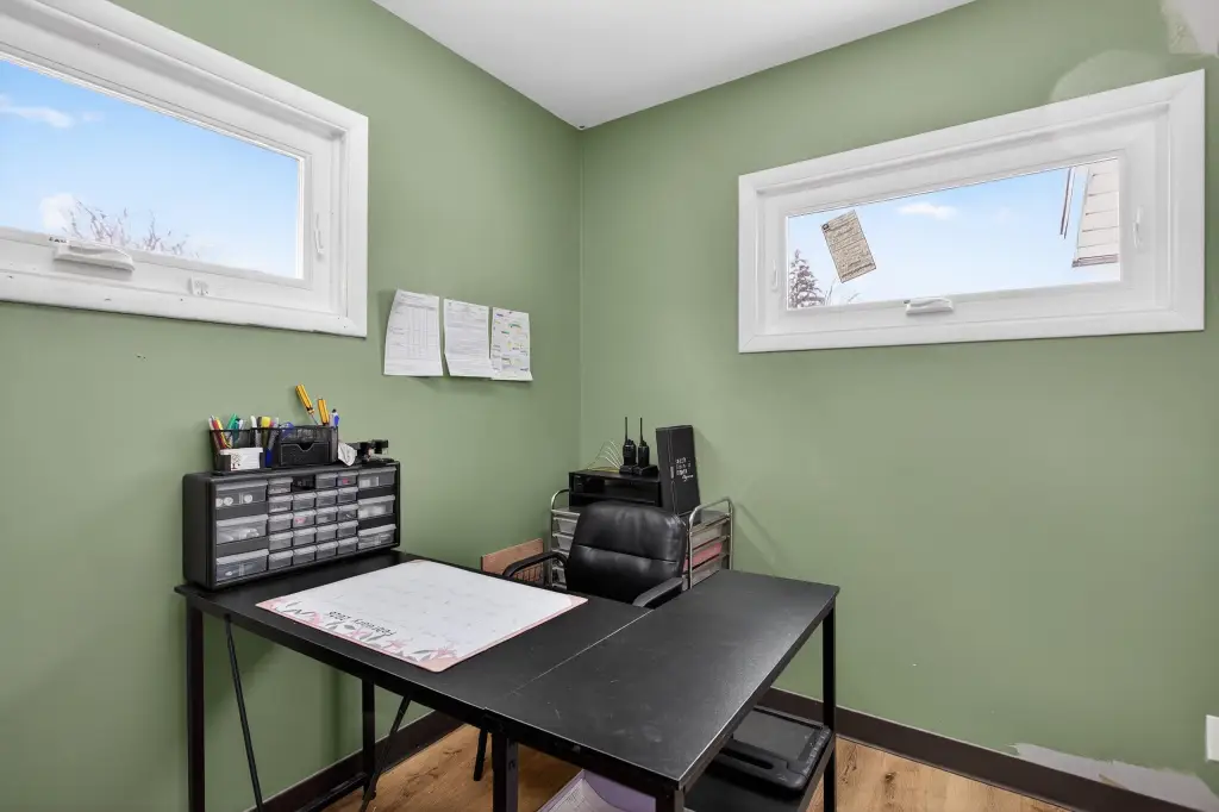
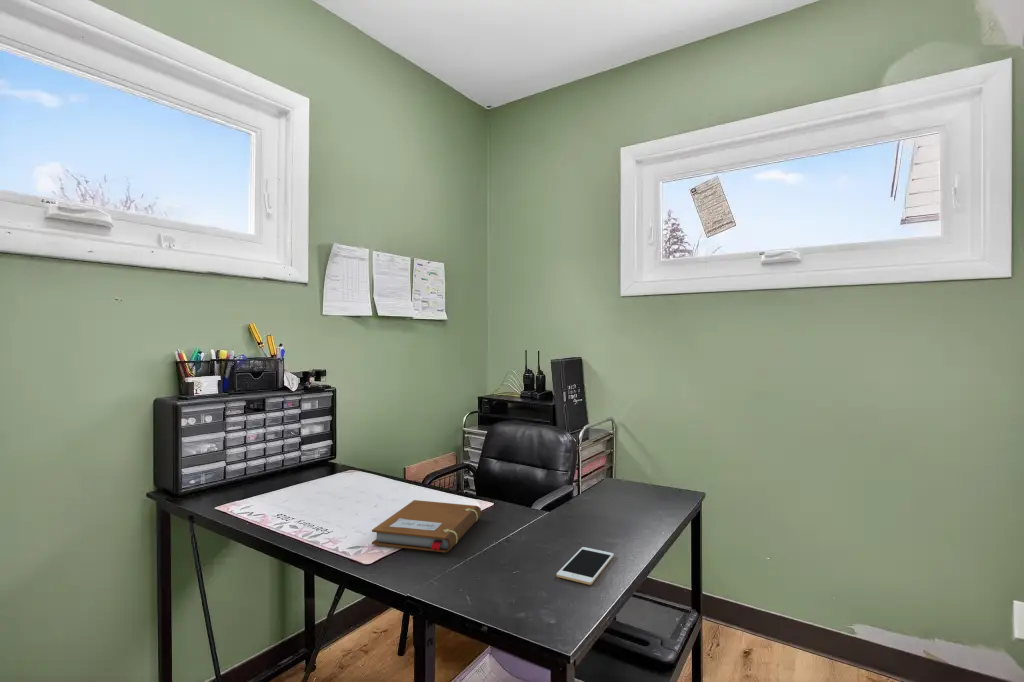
+ cell phone [556,546,615,586]
+ notebook [371,499,482,553]
